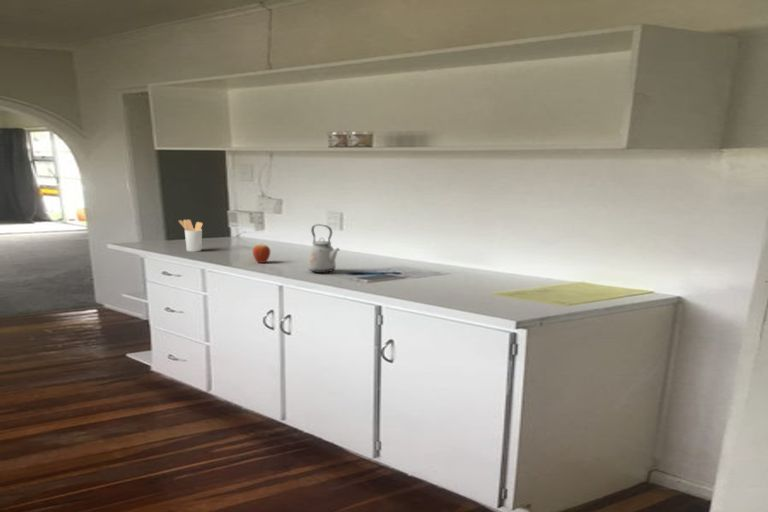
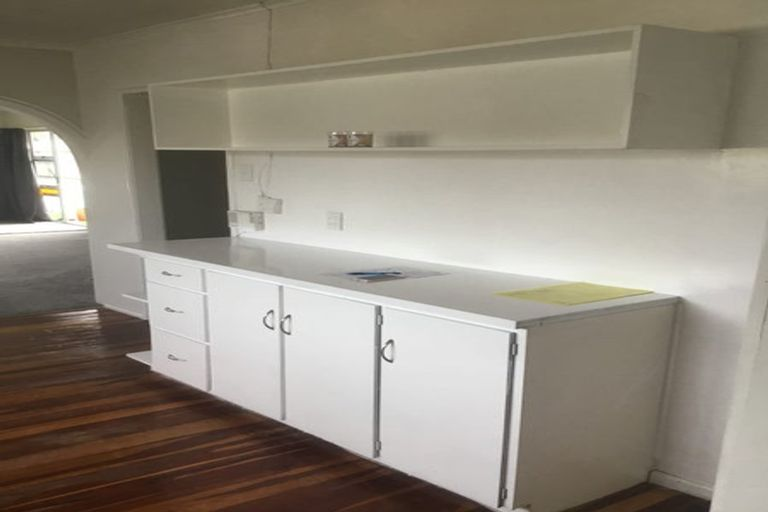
- fruit [252,242,271,264]
- kettle [307,223,341,274]
- utensil holder [178,219,204,253]
